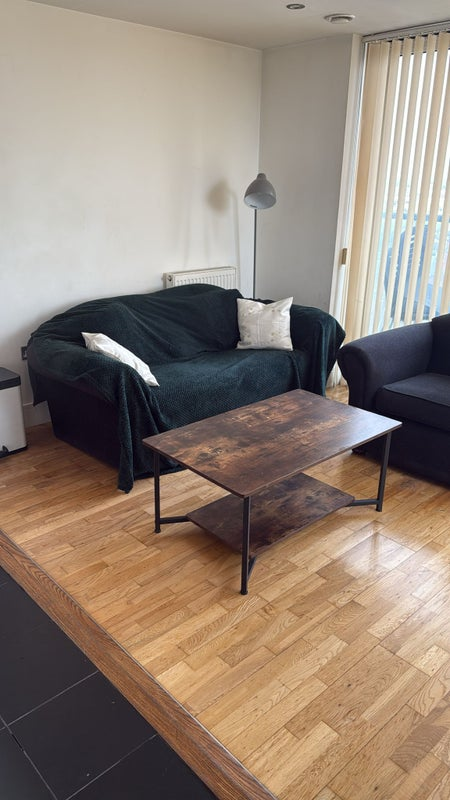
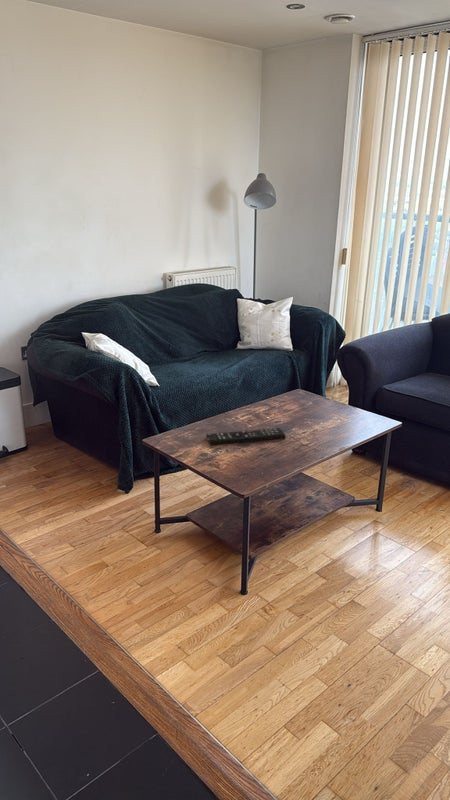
+ remote control [205,427,286,446]
